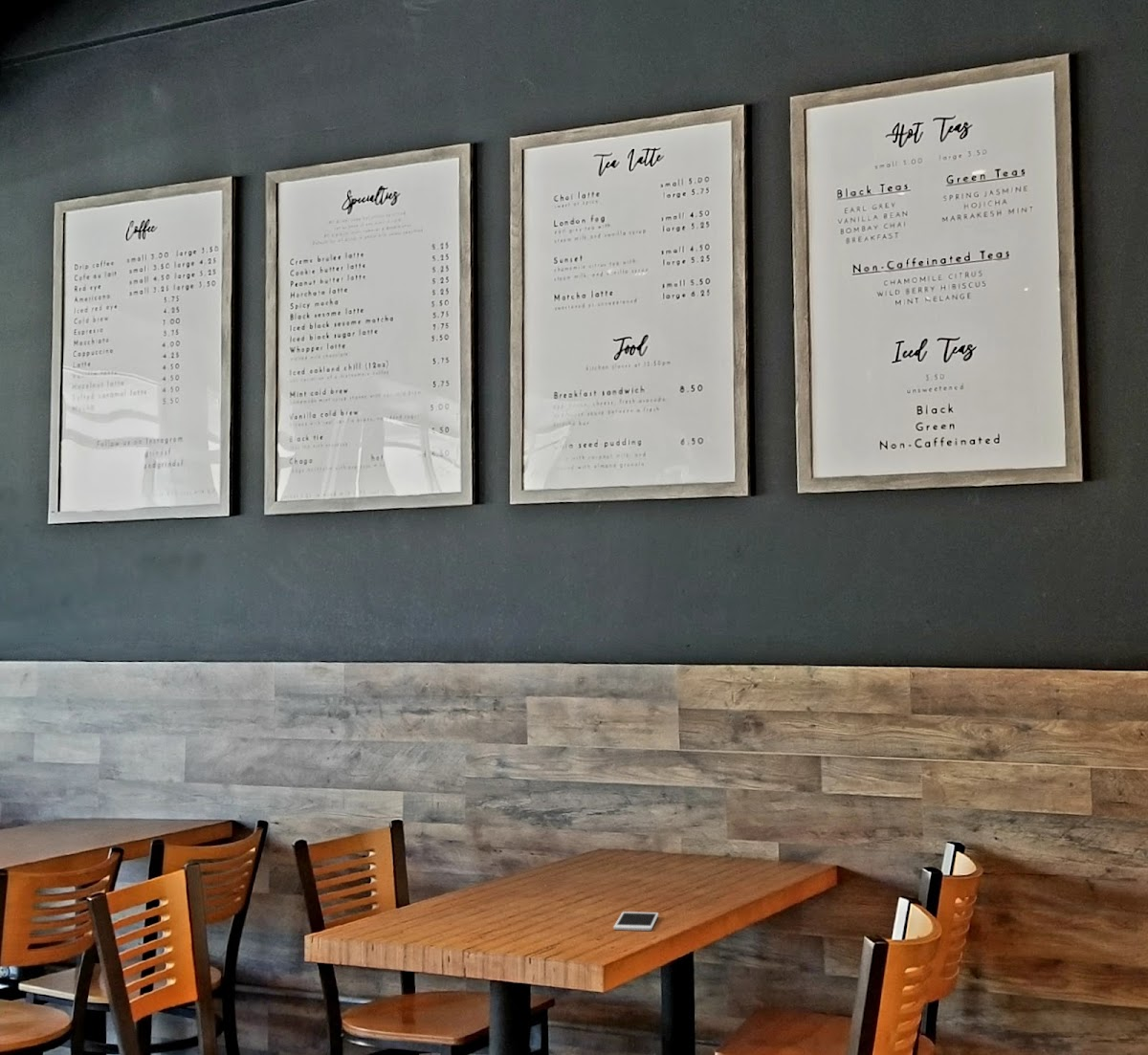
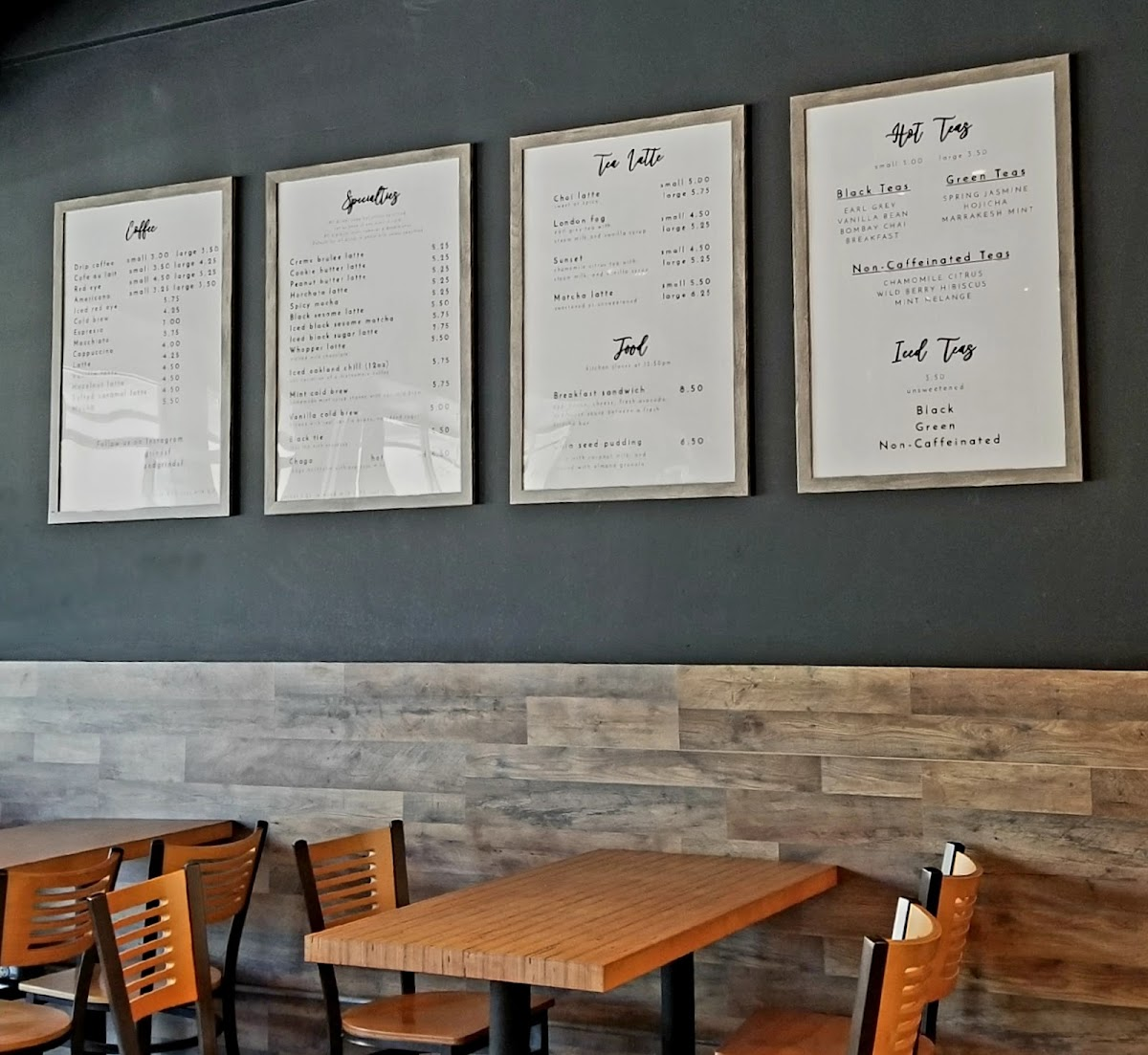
- cell phone [612,911,659,932]
